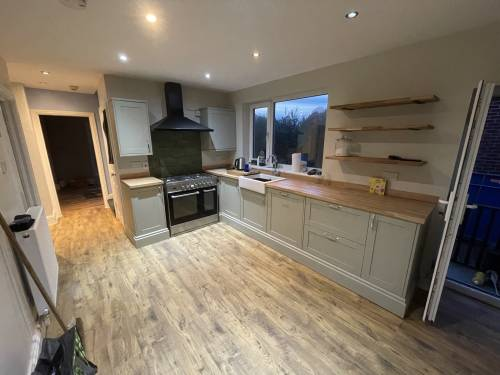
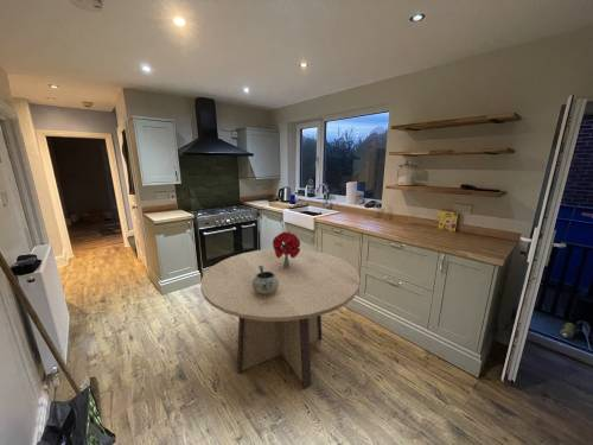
+ dining table [199,248,362,389]
+ decorative bowl [253,266,279,294]
+ bouquet [272,230,301,268]
